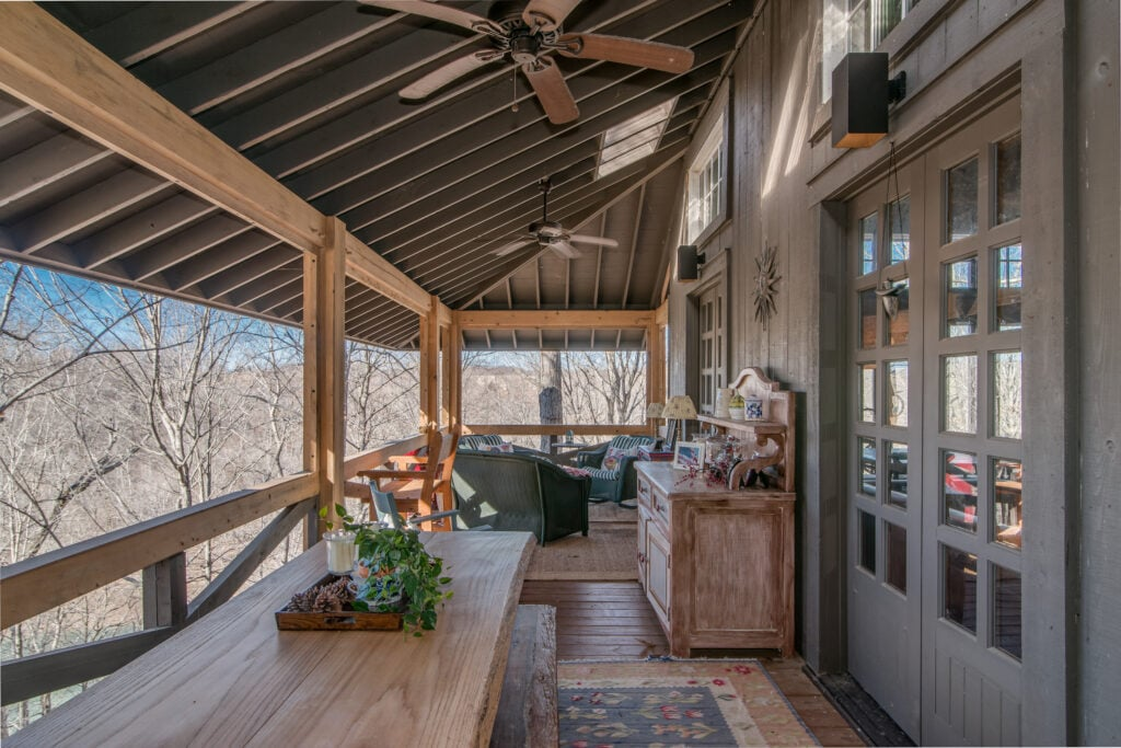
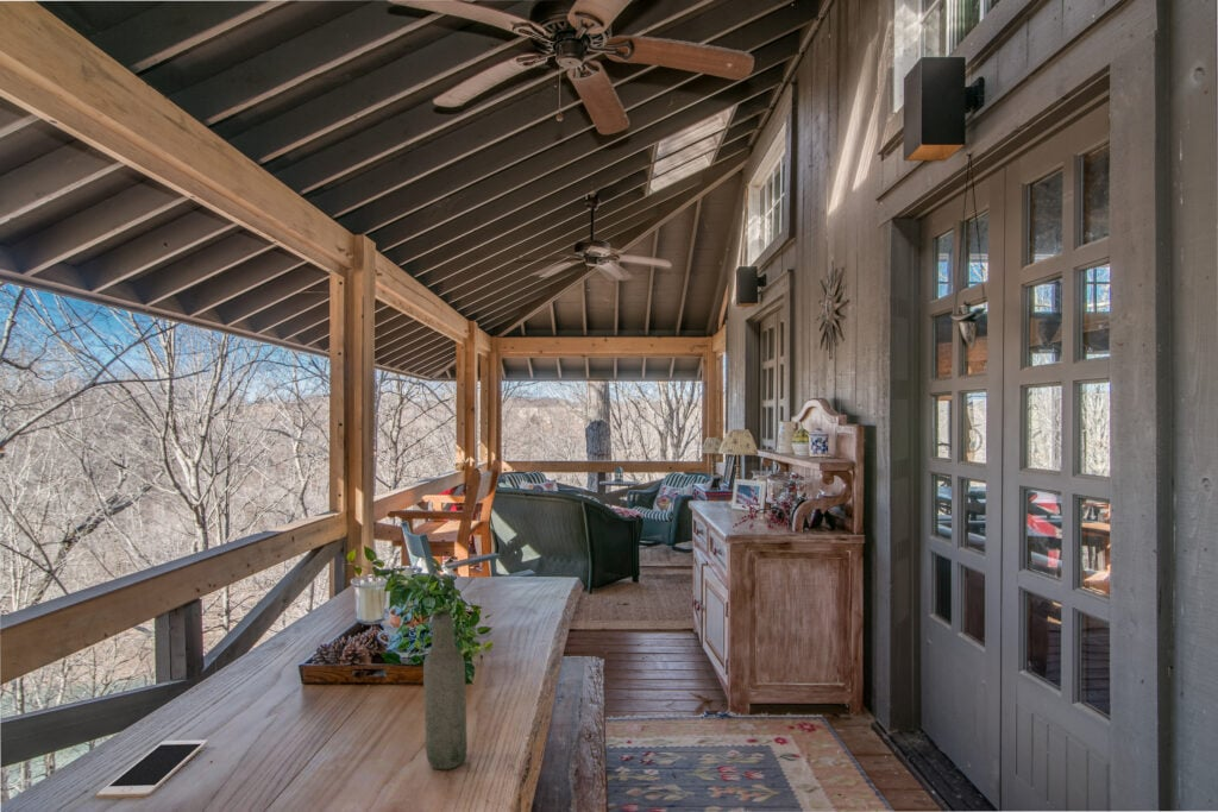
+ cell phone [95,738,208,799]
+ bottle [422,609,469,770]
